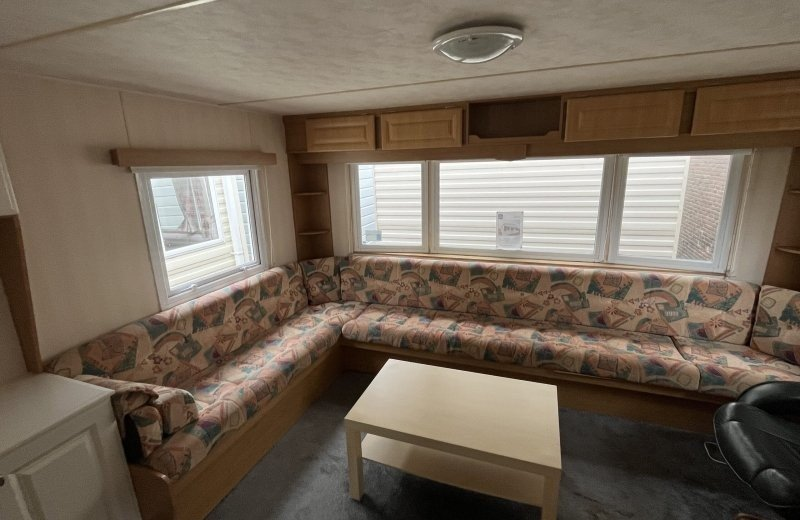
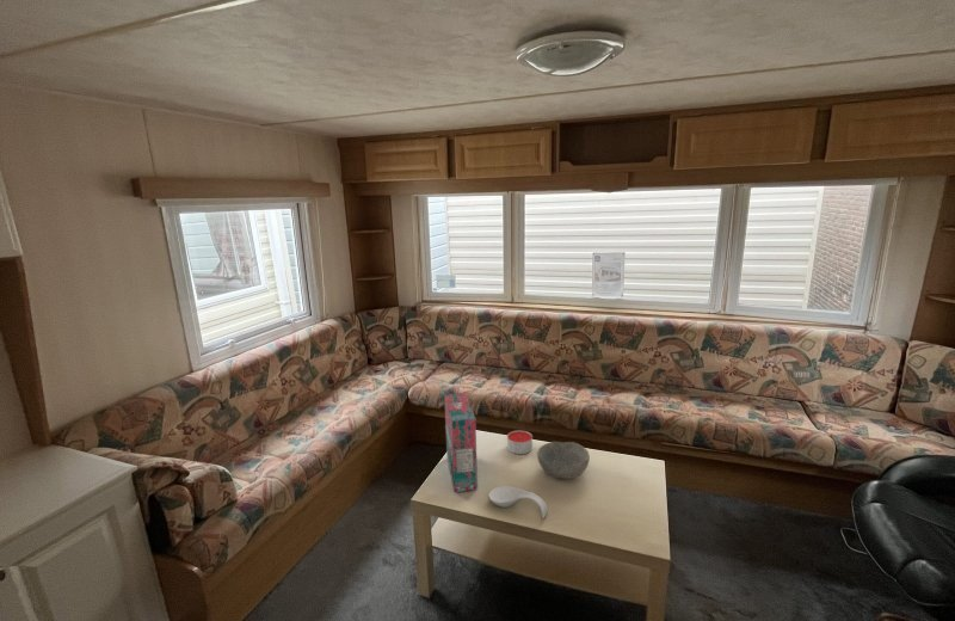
+ cereal box [443,392,479,493]
+ spoon rest [487,485,549,519]
+ candle [506,430,534,455]
+ bowl [536,441,591,480]
